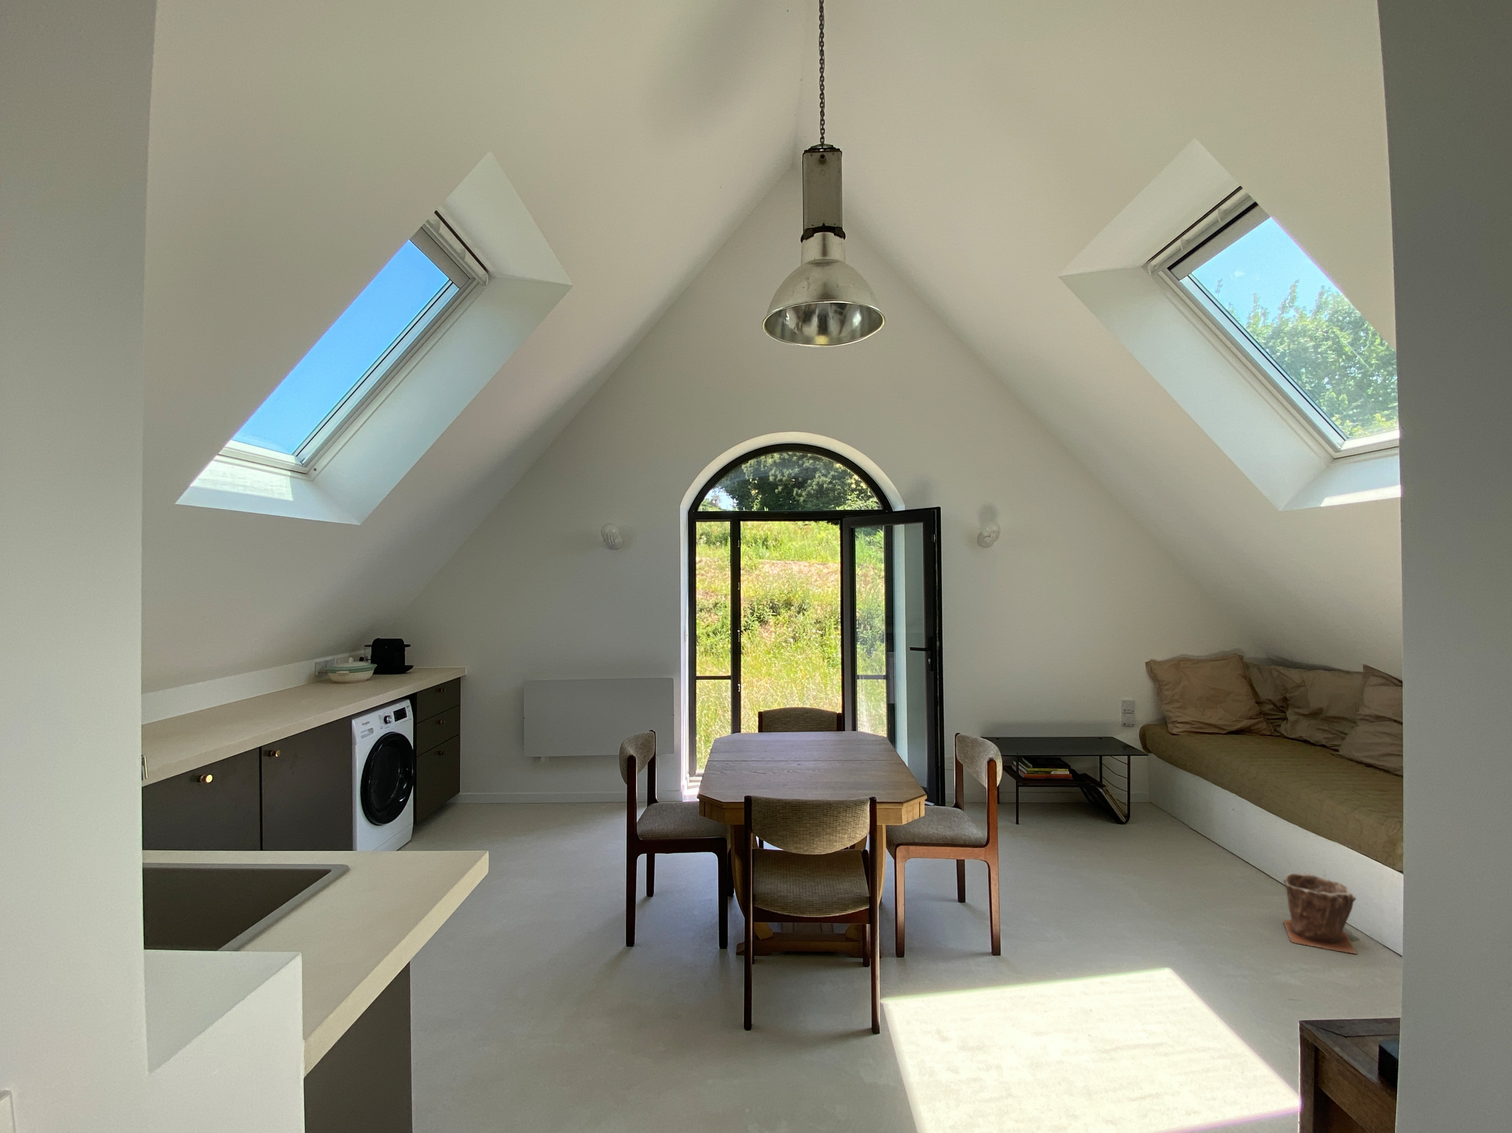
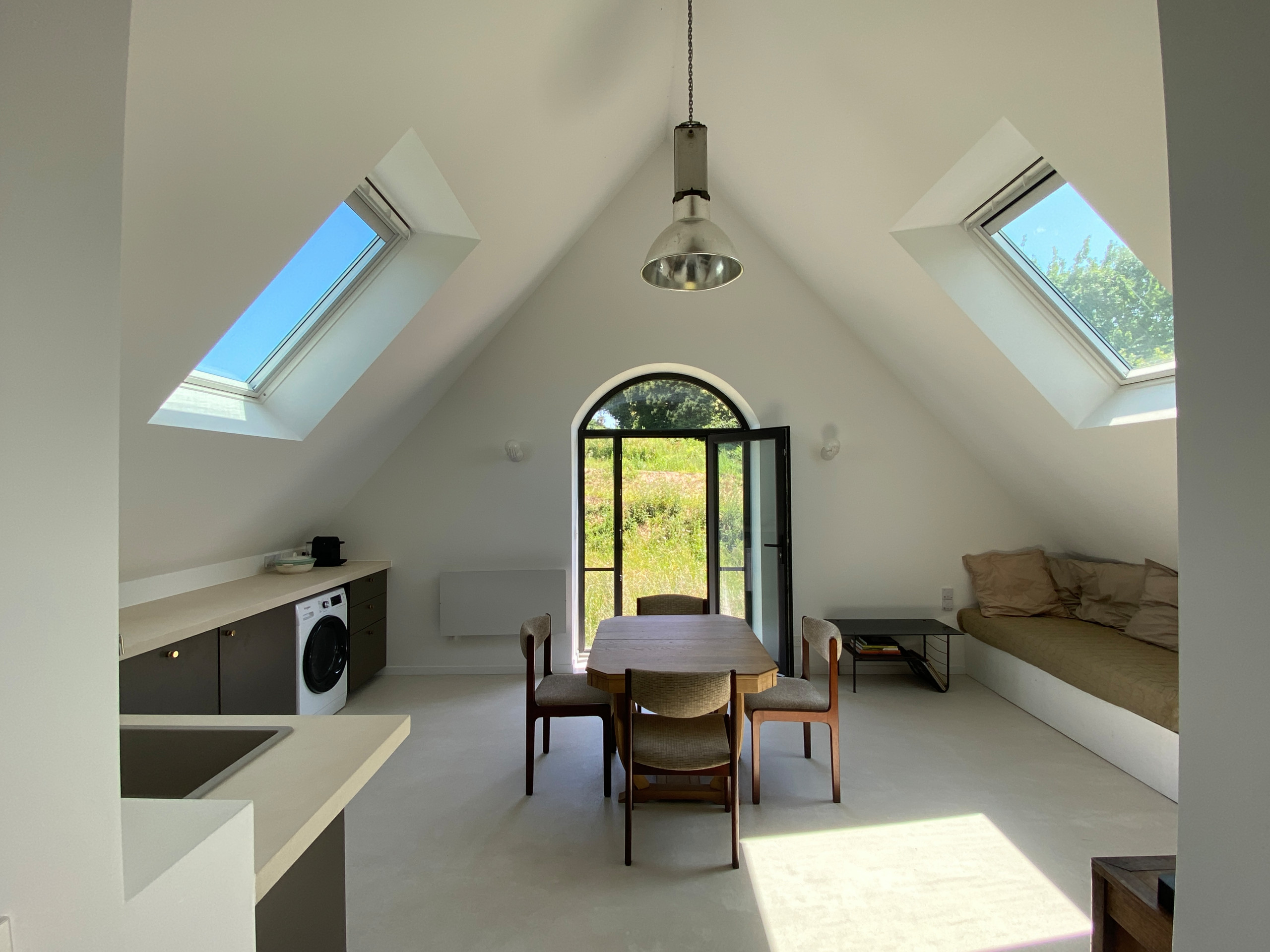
- plant pot [1282,872,1358,954]
